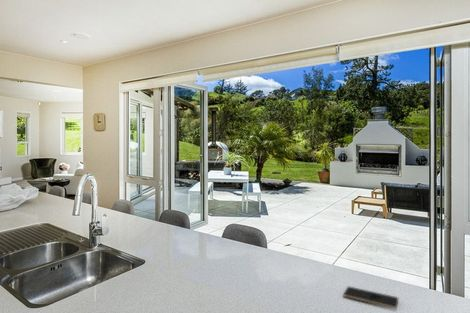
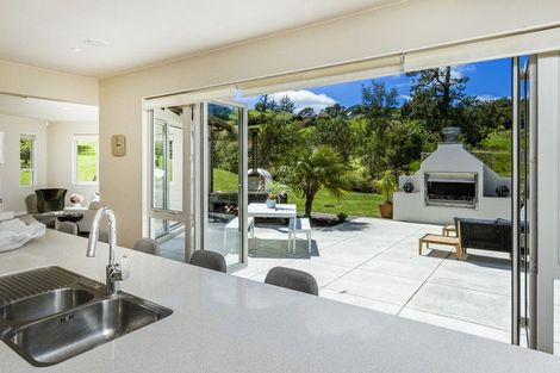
- smartphone [342,285,399,310]
